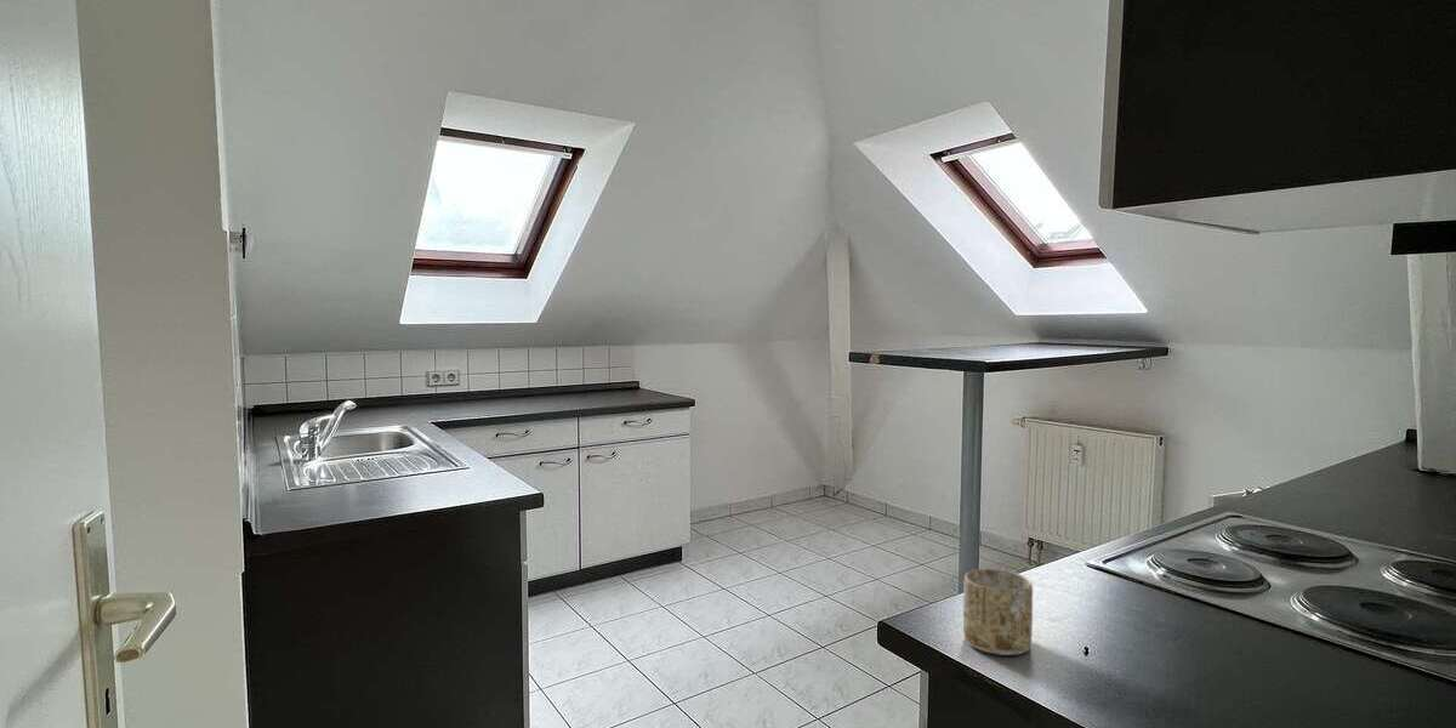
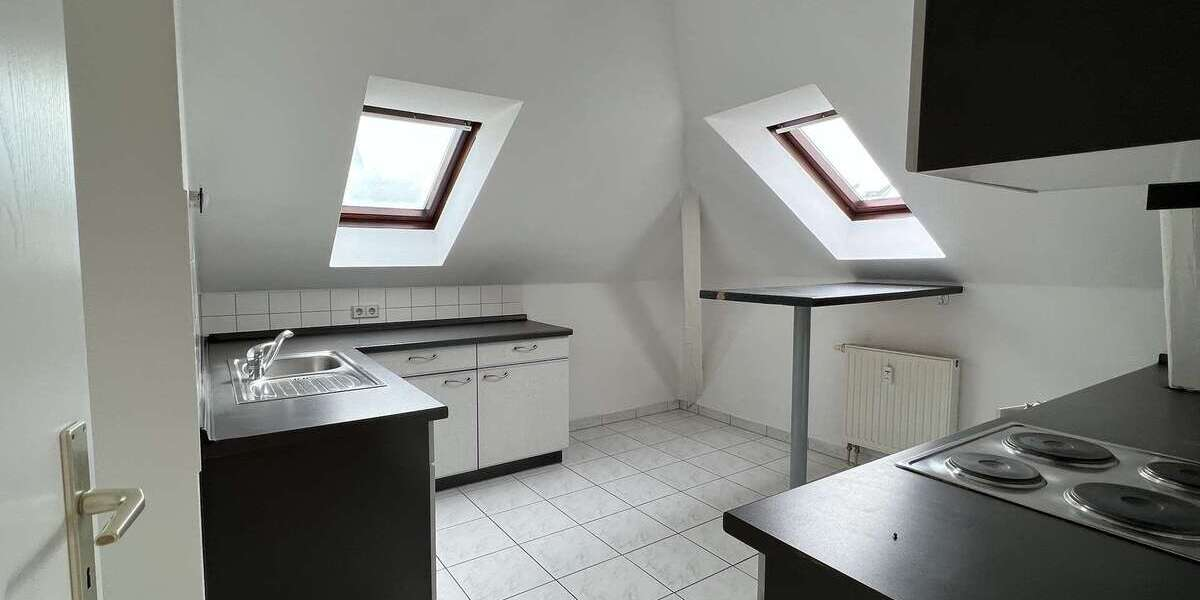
- mug [962,568,1034,656]
